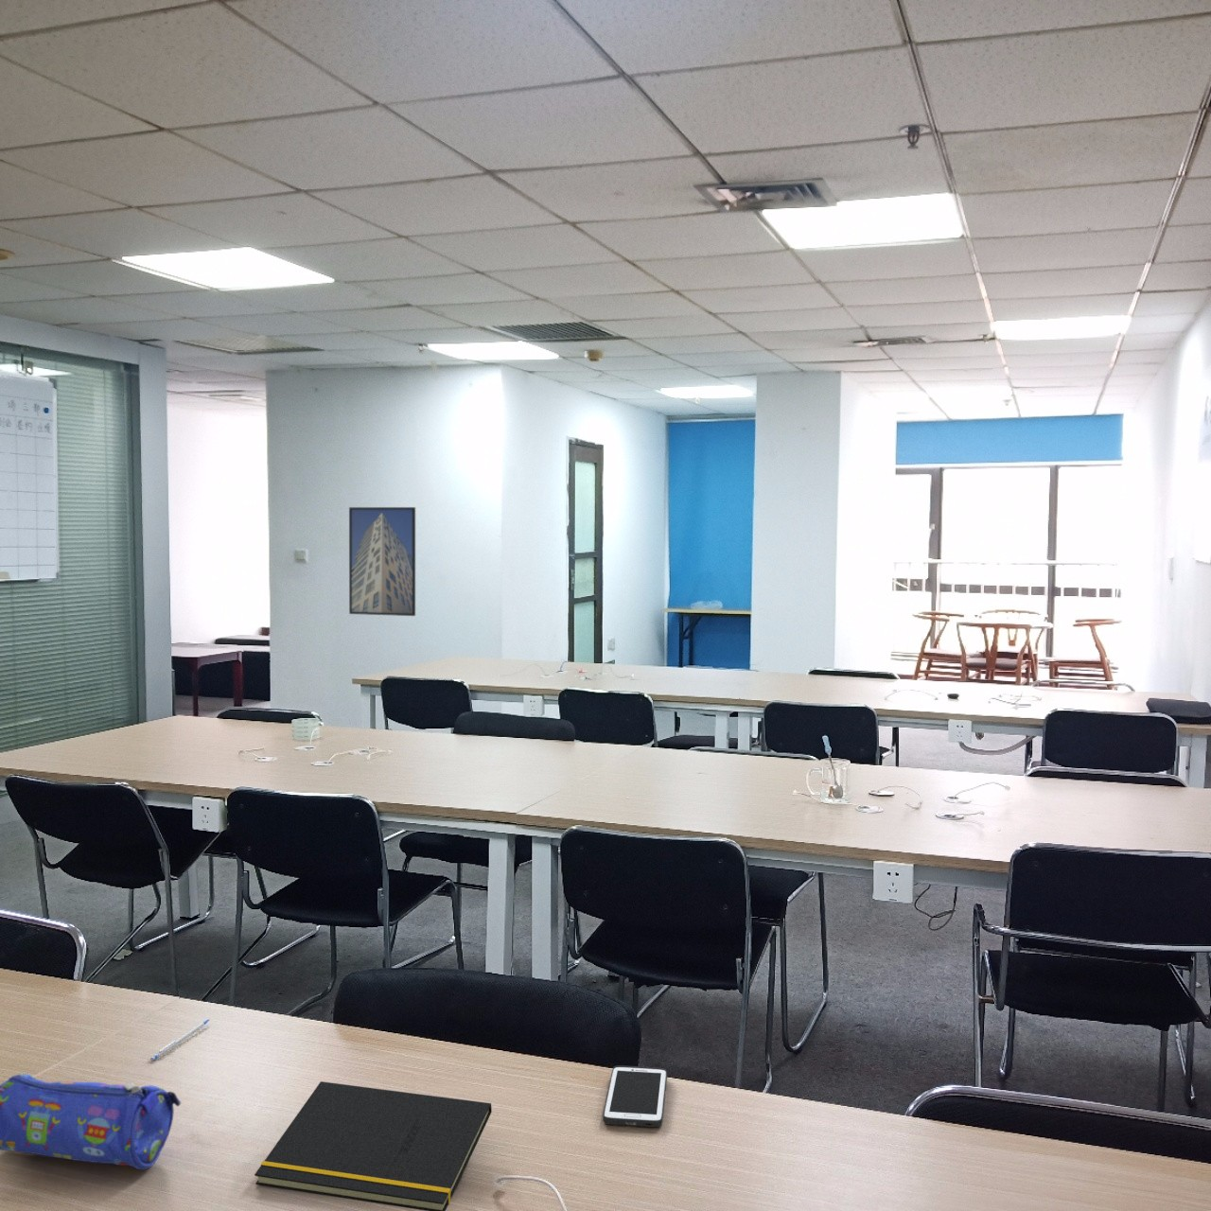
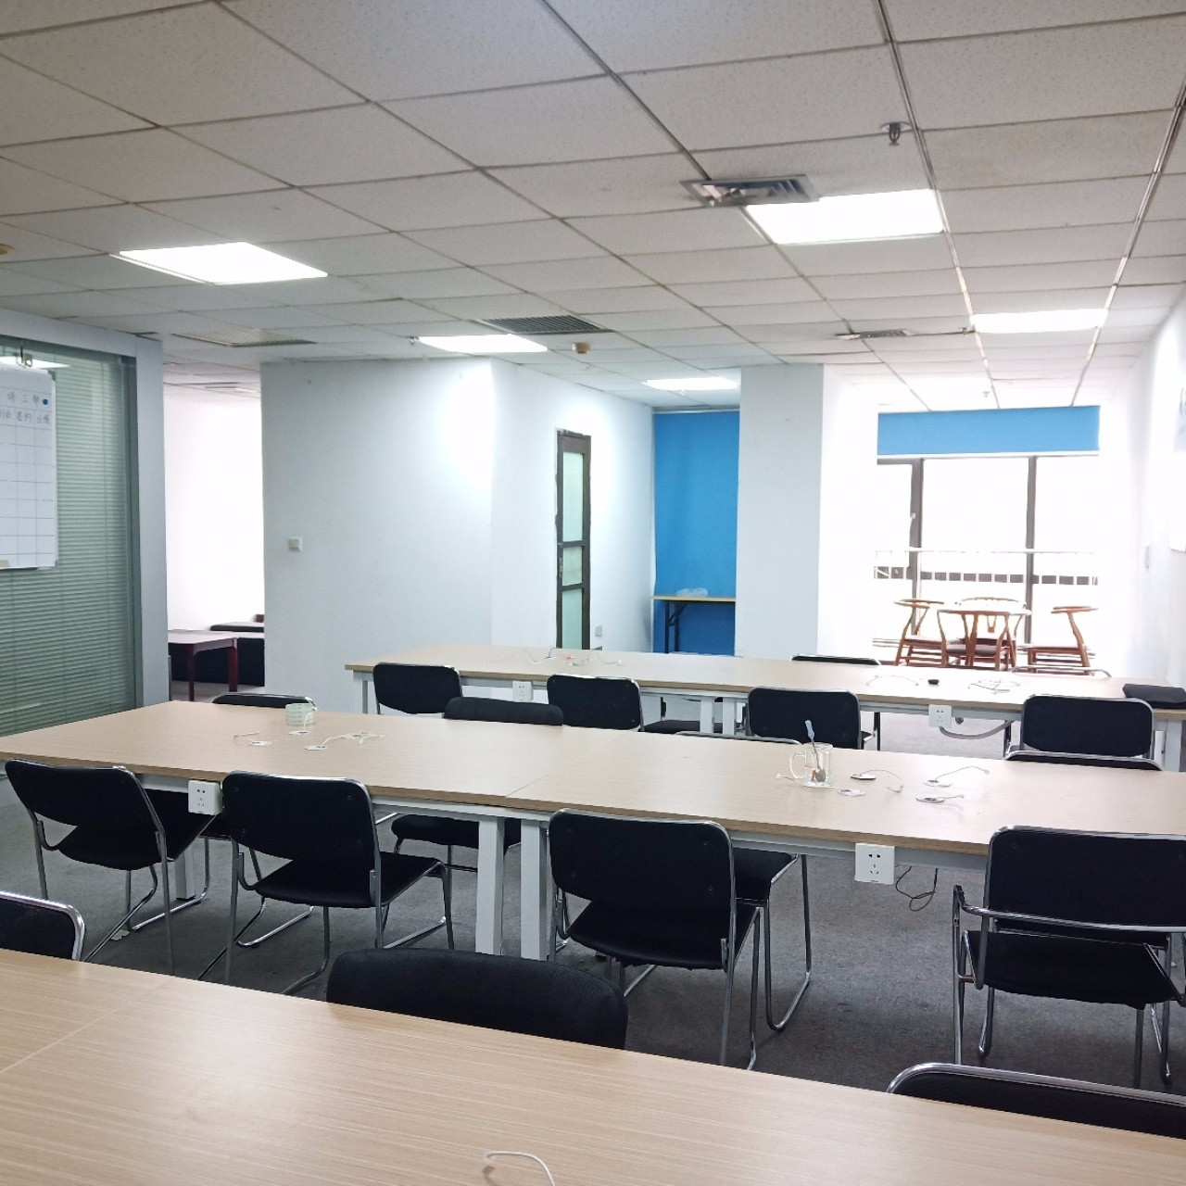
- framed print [348,506,416,617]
- cell phone [602,1066,668,1128]
- pen [150,1018,211,1061]
- notepad [254,1080,492,1211]
- pencil case [0,1072,182,1170]
